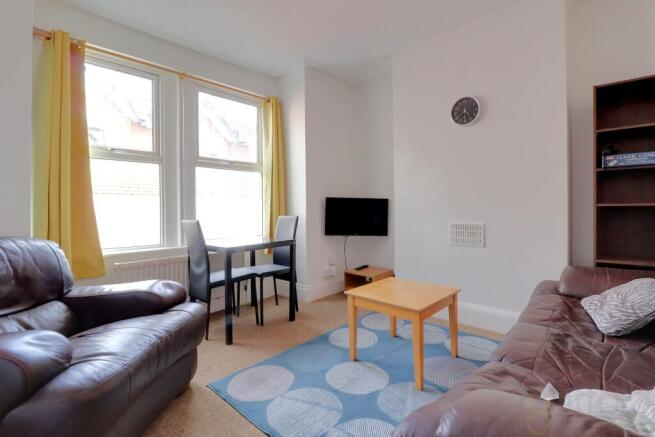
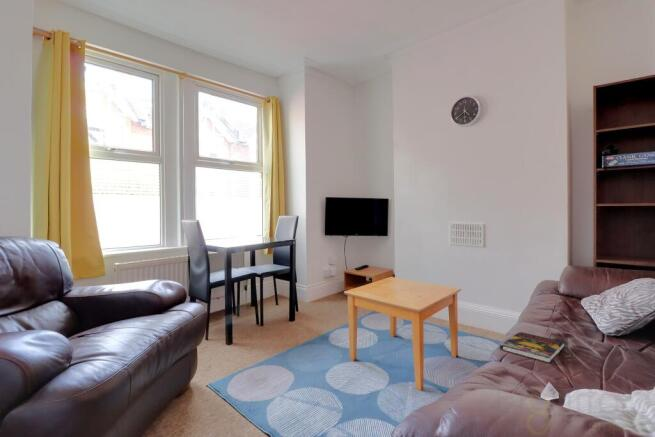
+ book [499,331,566,364]
